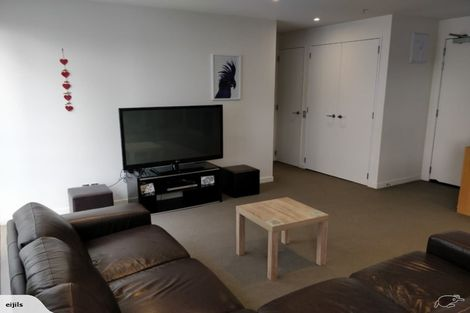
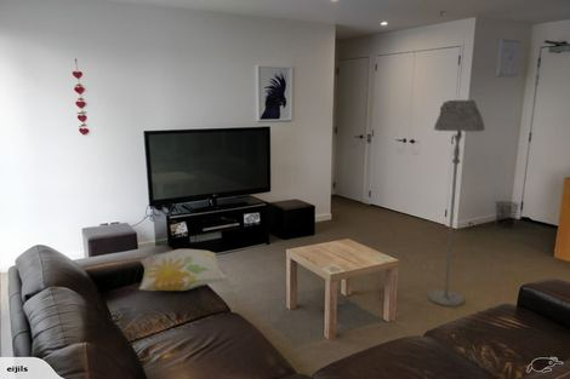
+ floor lamp [427,99,486,308]
+ decorative pillow [138,248,229,292]
+ waste bin [494,200,520,229]
